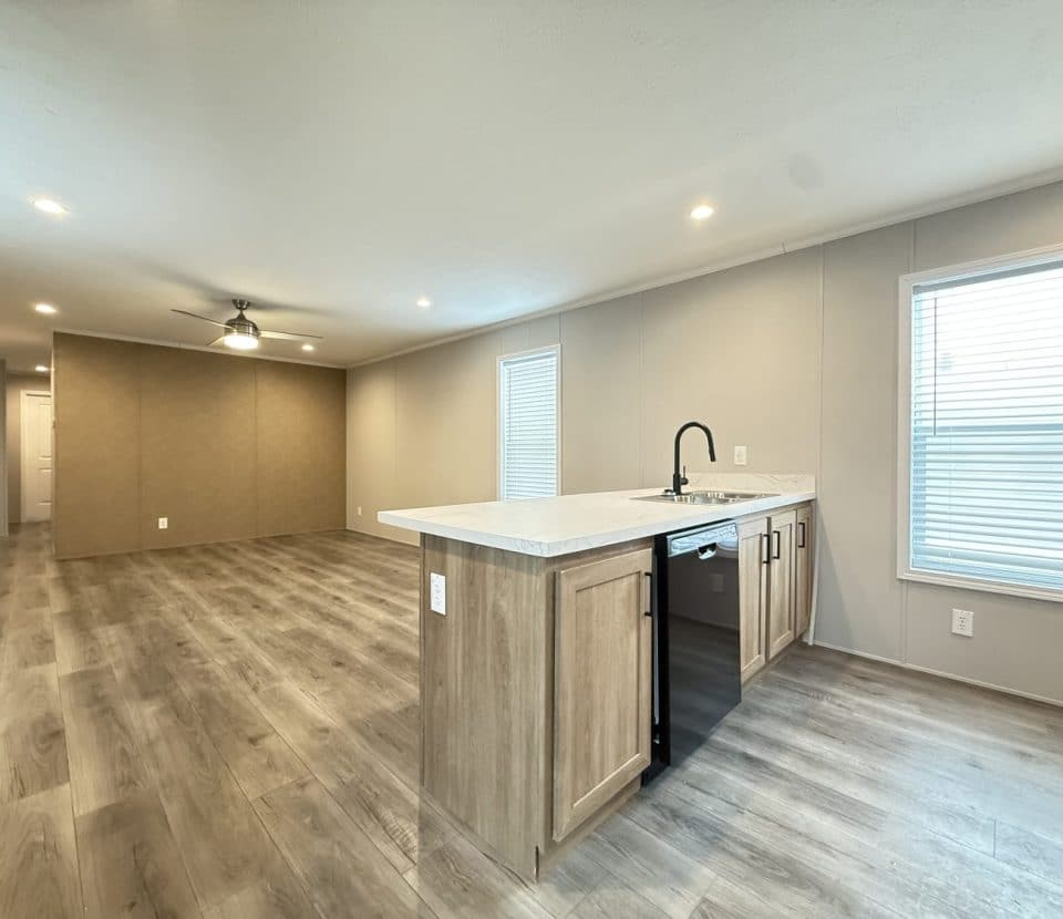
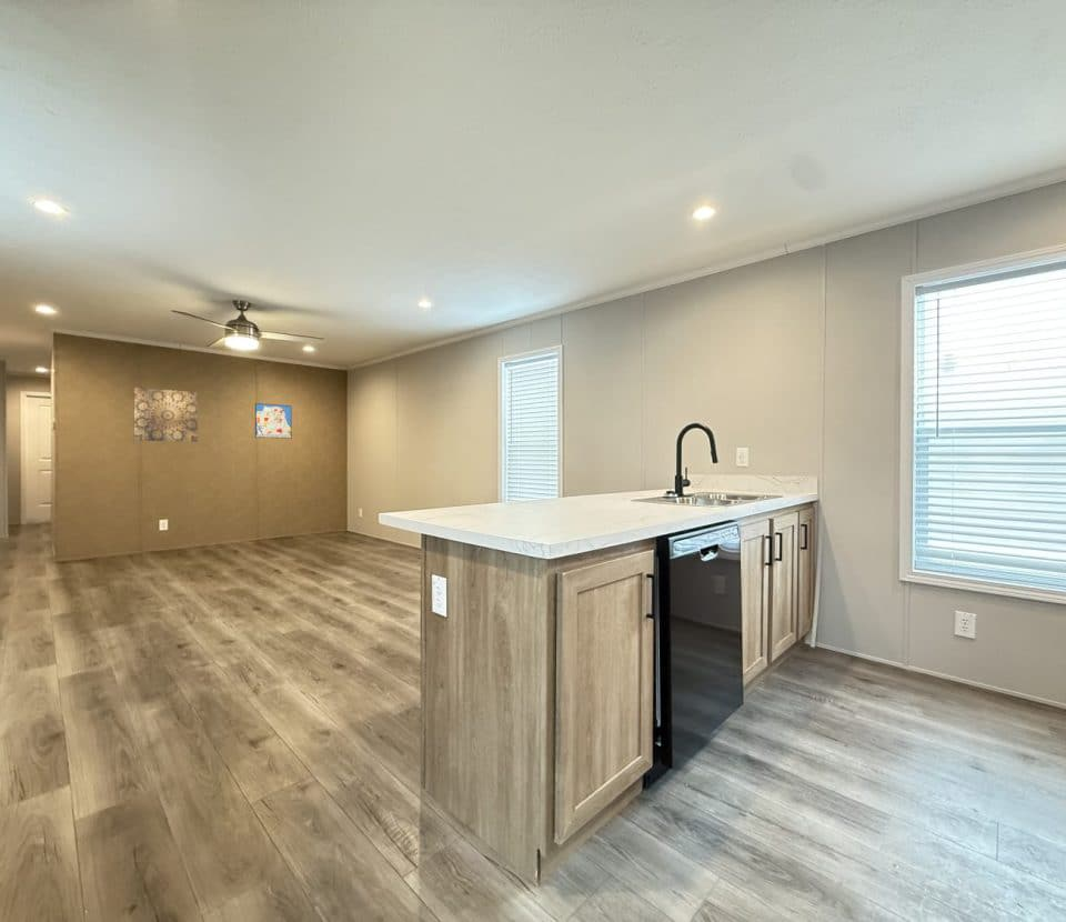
+ wall art [133,387,199,443]
+ wall art [254,402,293,440]
